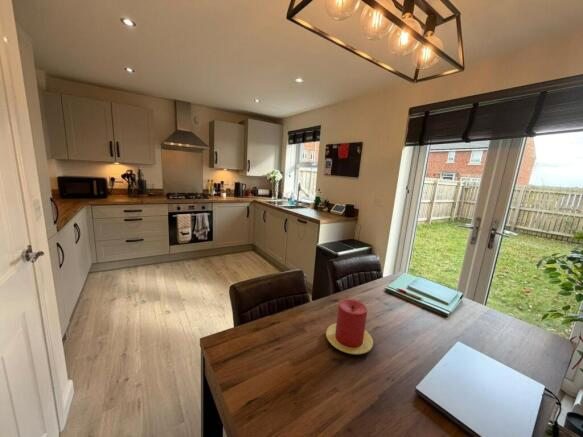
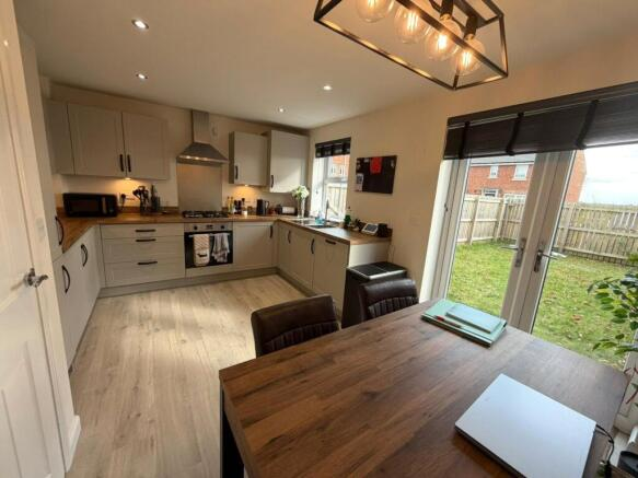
- candle [325,298,374,355]
